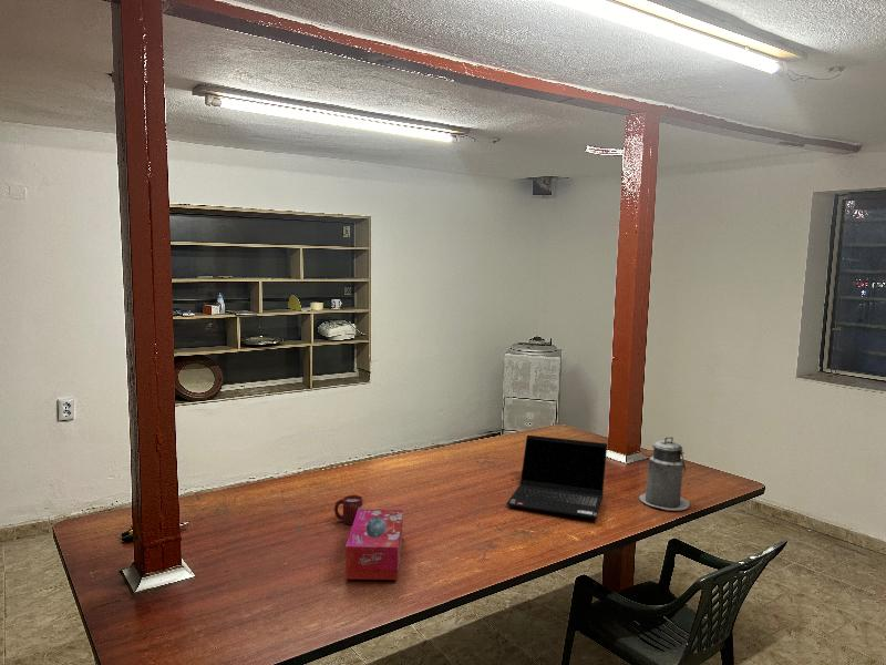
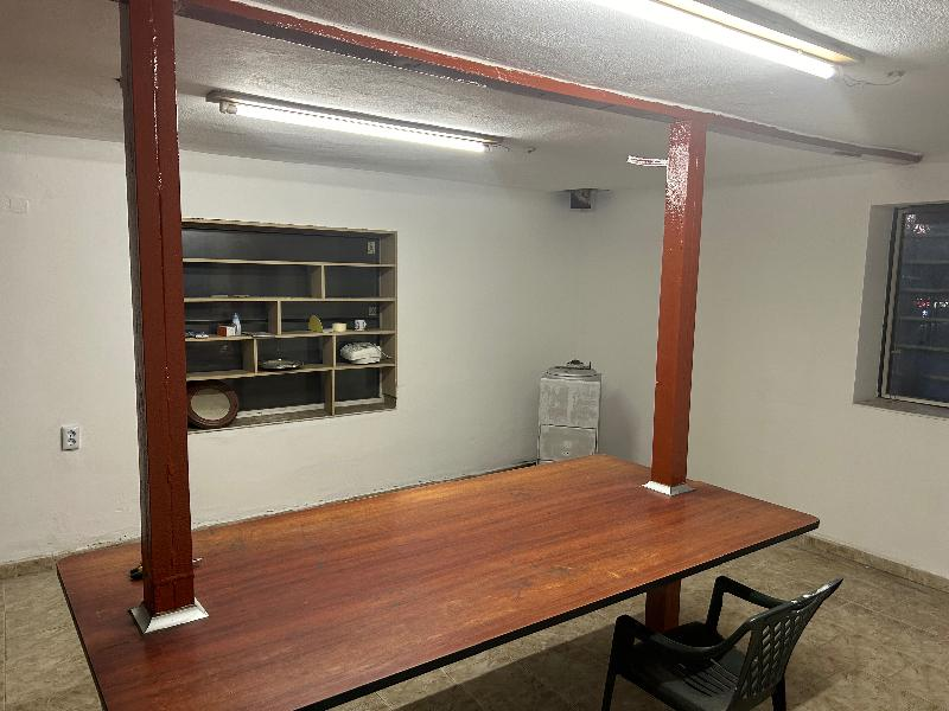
- laptop computer [505,434,608,520]
- canister [638,436,691,511]
- tissue box [344,509,404,581]
- cup [333,494,363,525]
